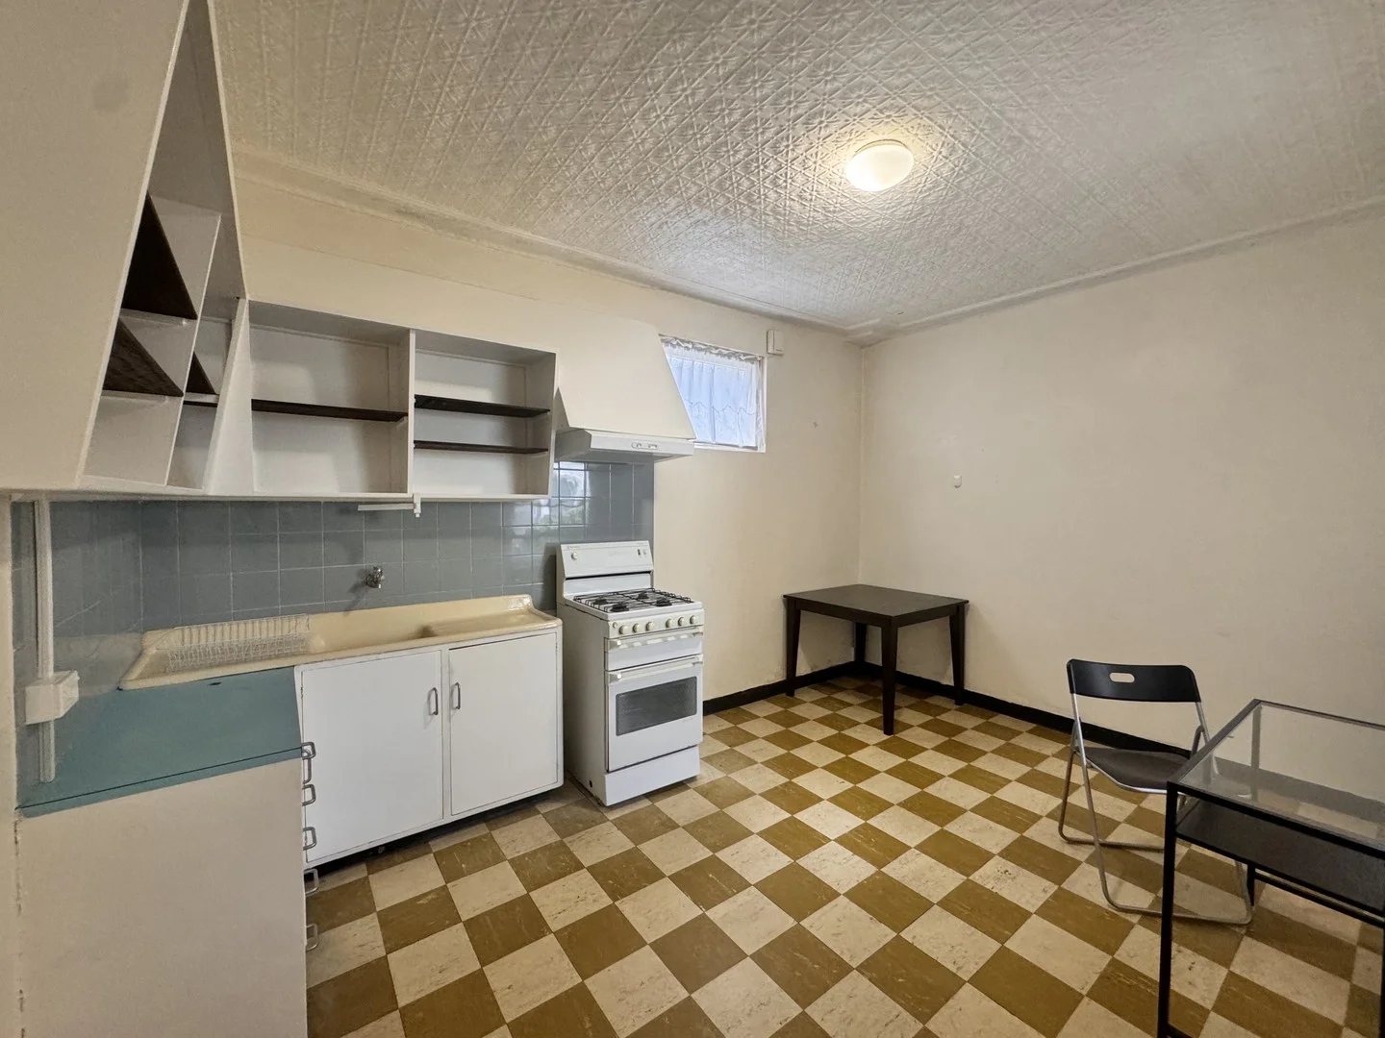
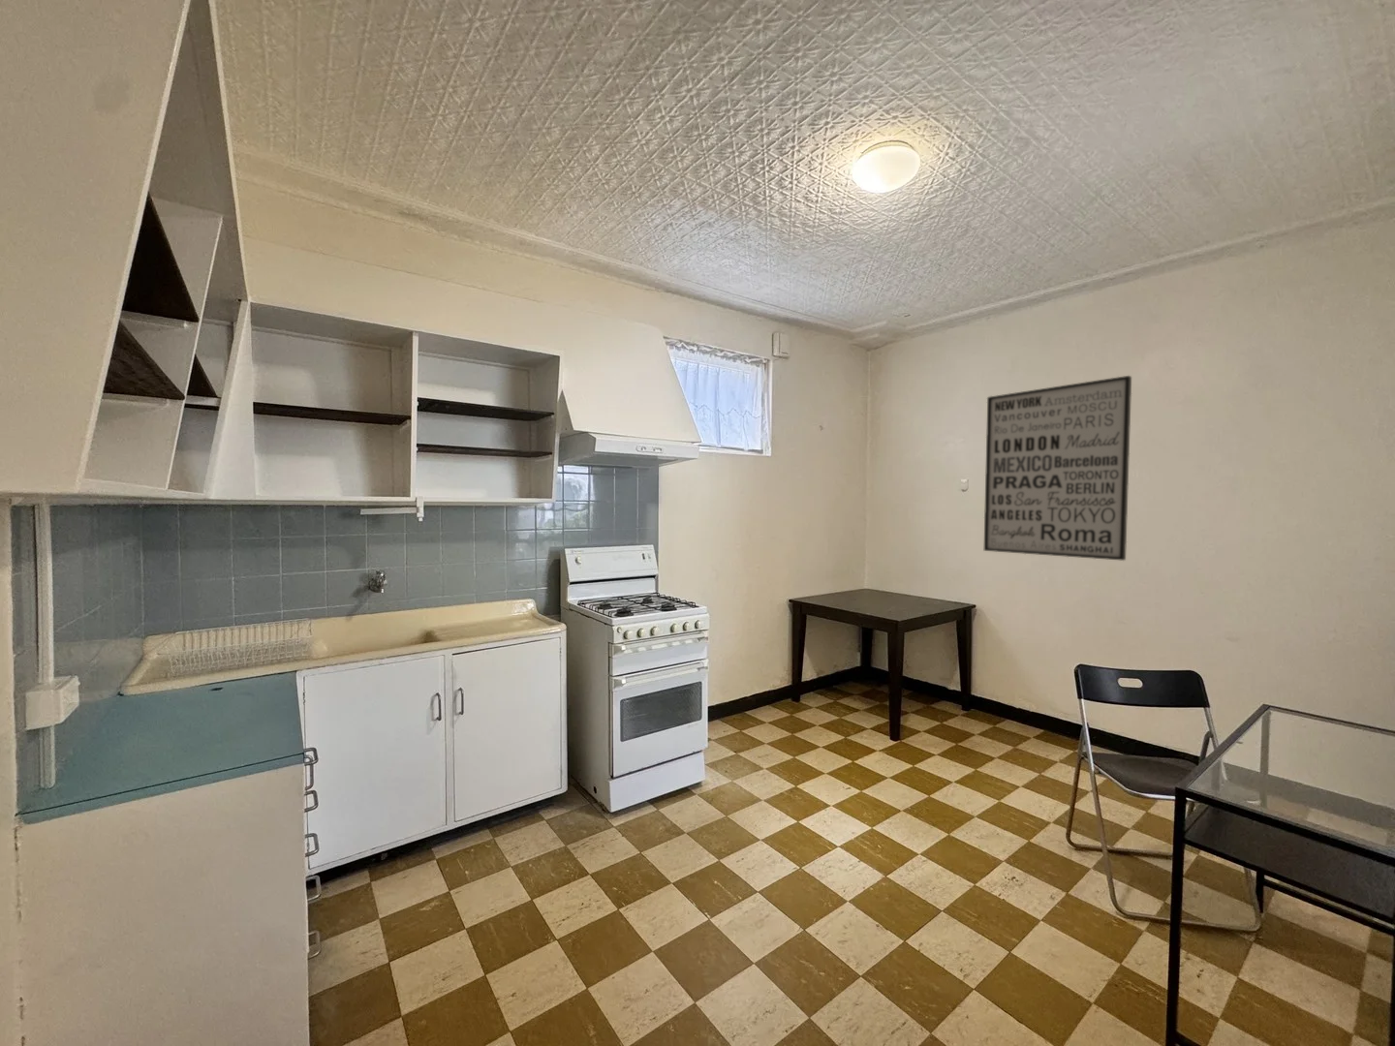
+ wall art [983,375,1132,561]
